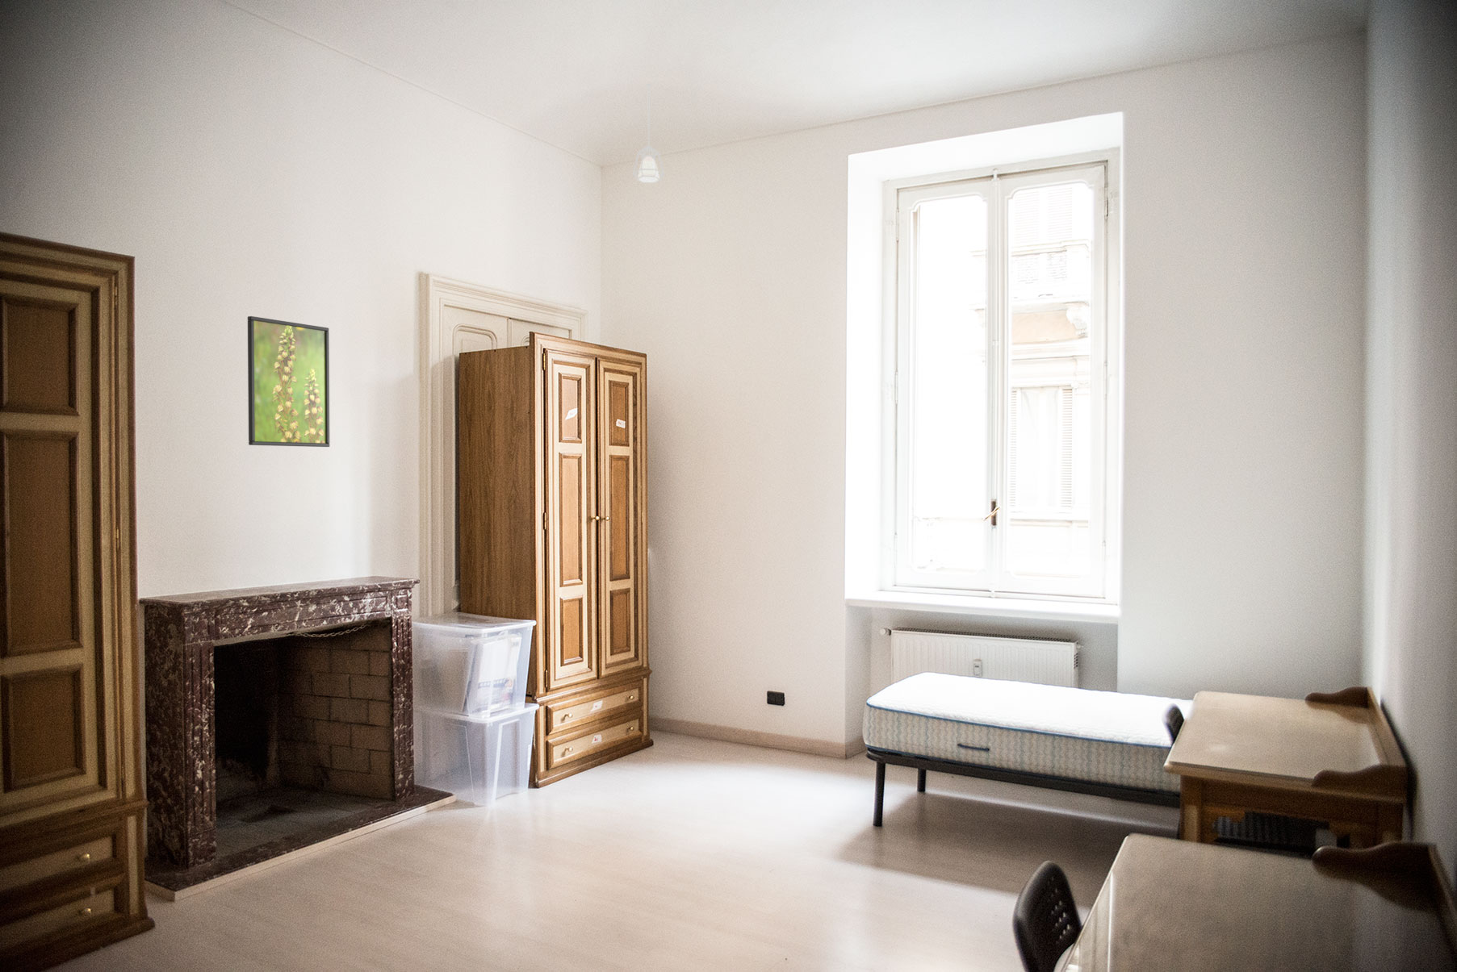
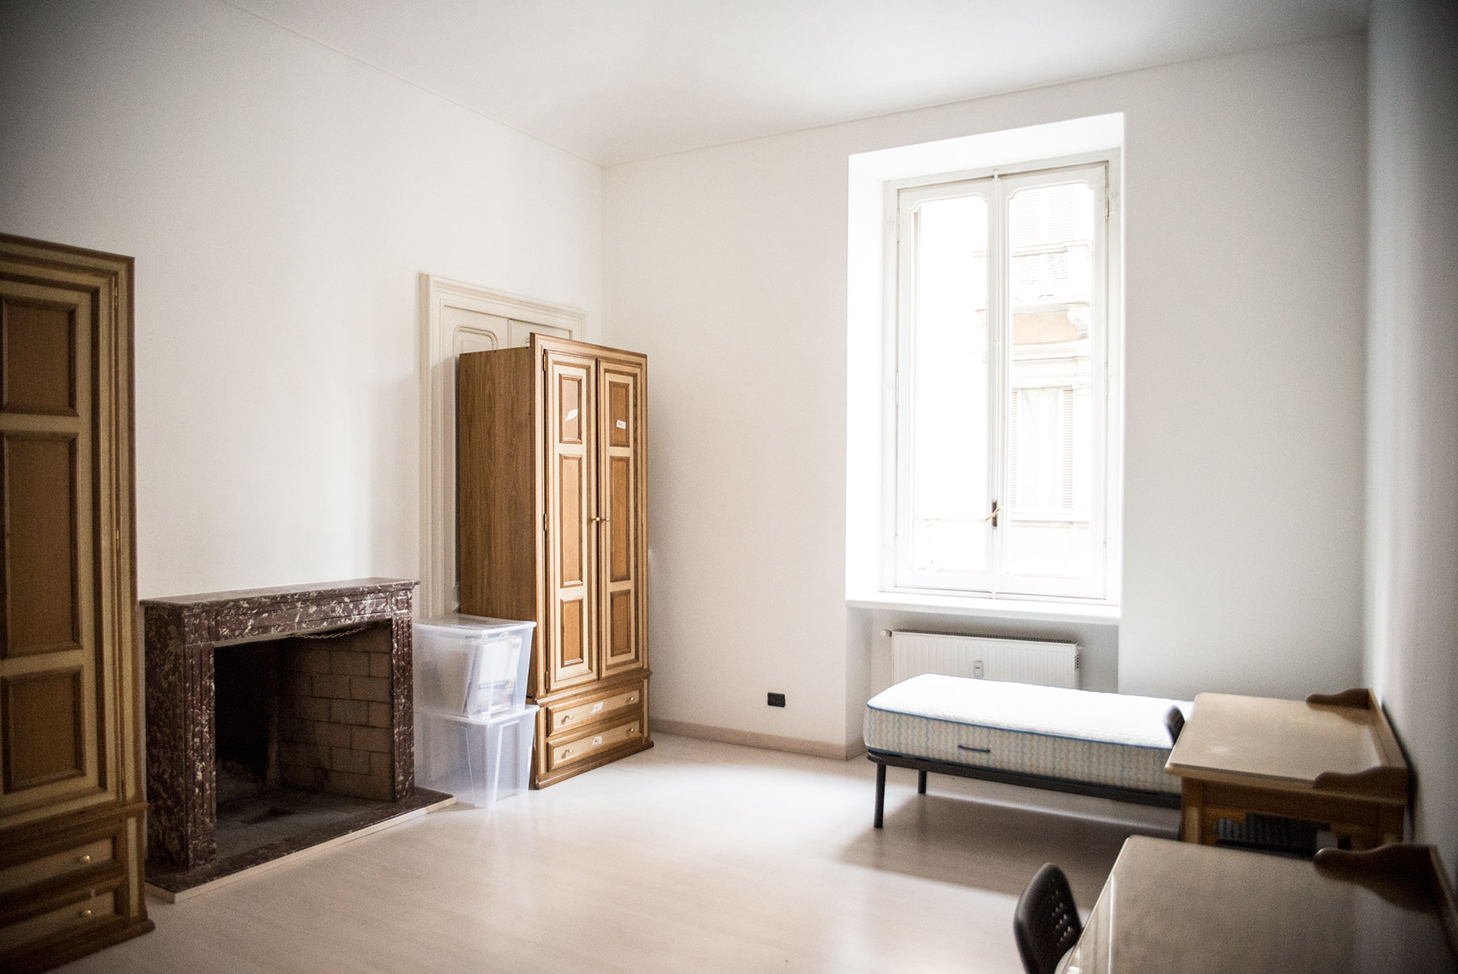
- pendant lamp [632,82,666,184]
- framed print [248,316,330,448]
